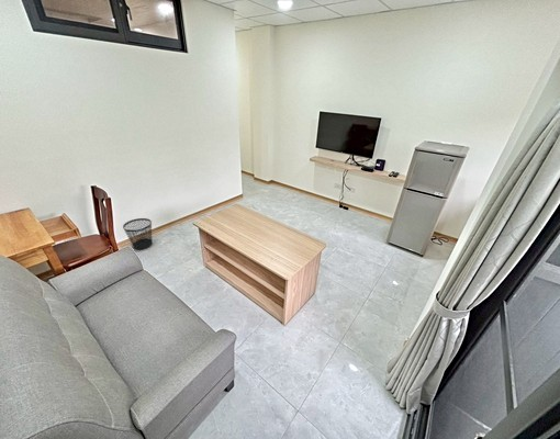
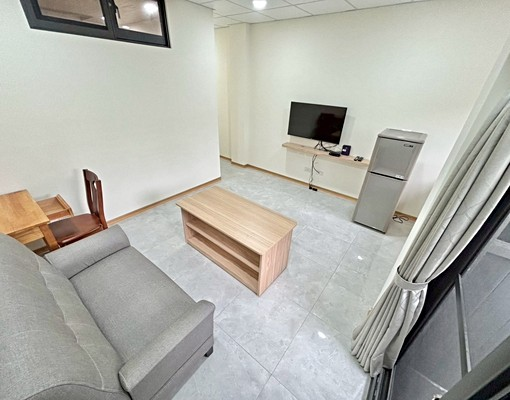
- wastebasket [122,217,154,250]
